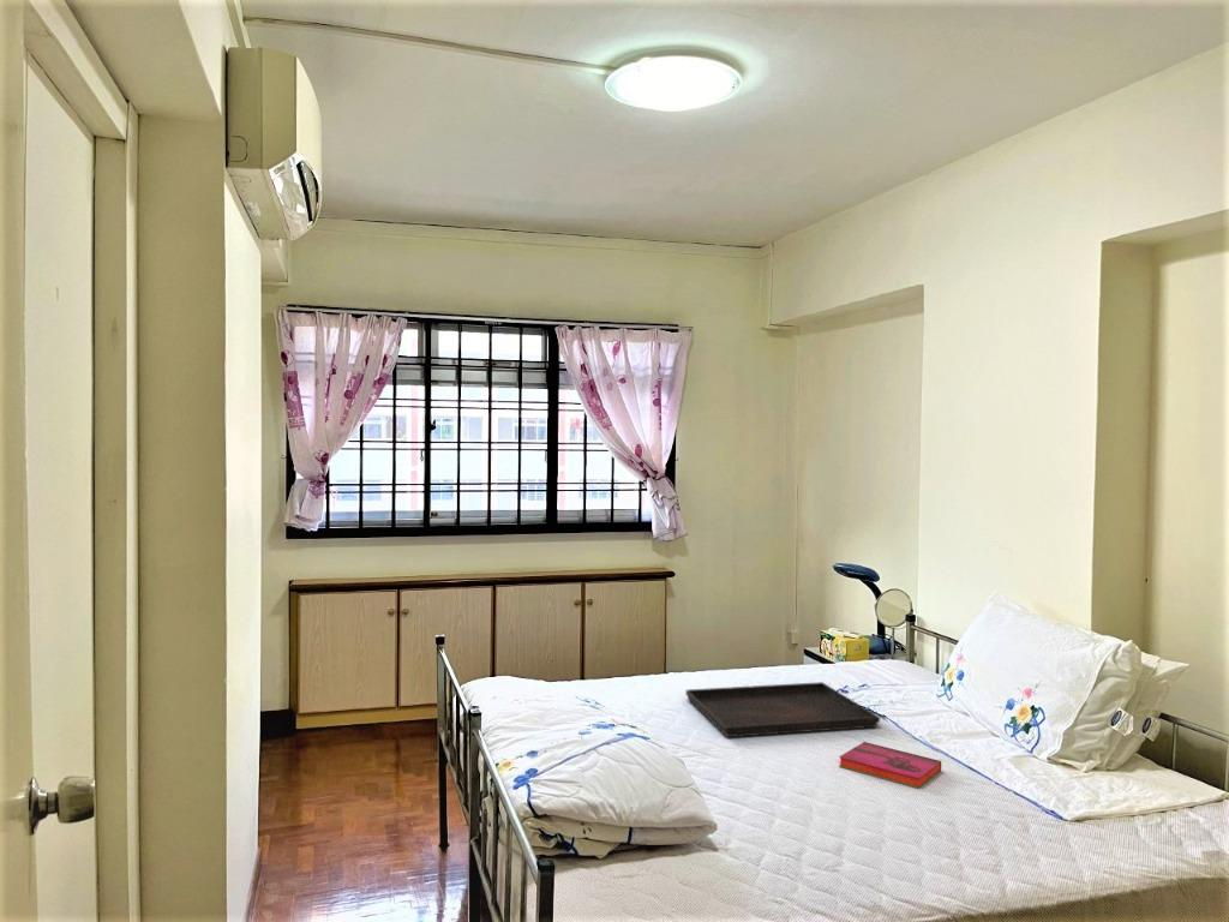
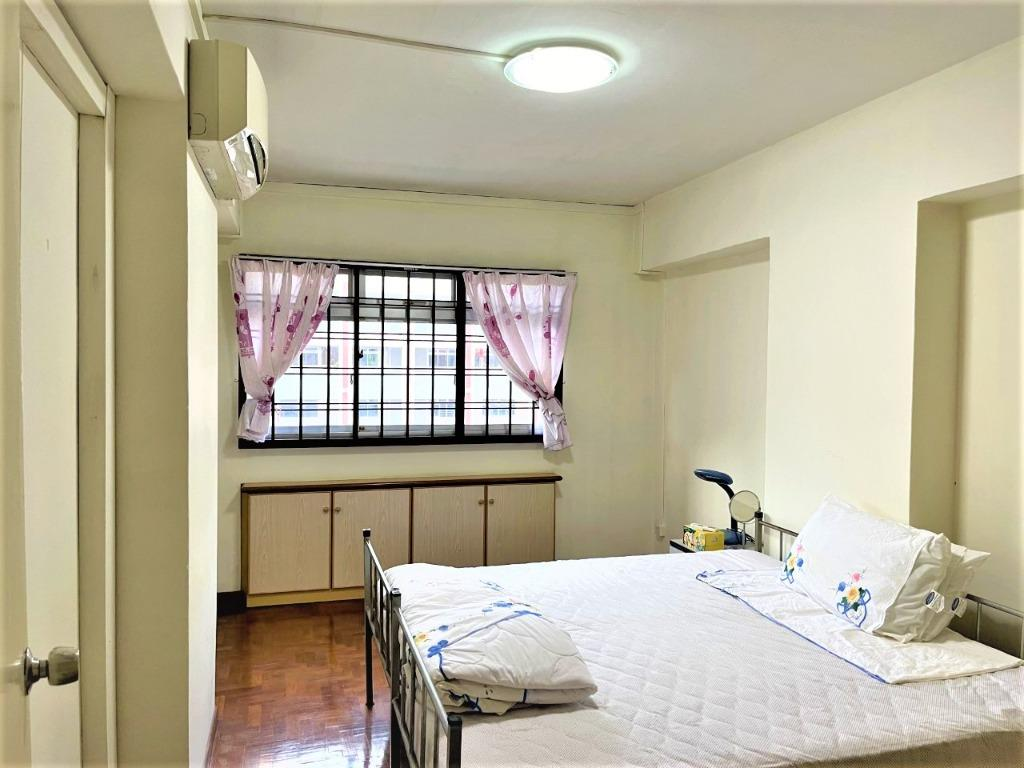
- serving tray [684,681,881,738]
- hardback book [838,741,942,790]
